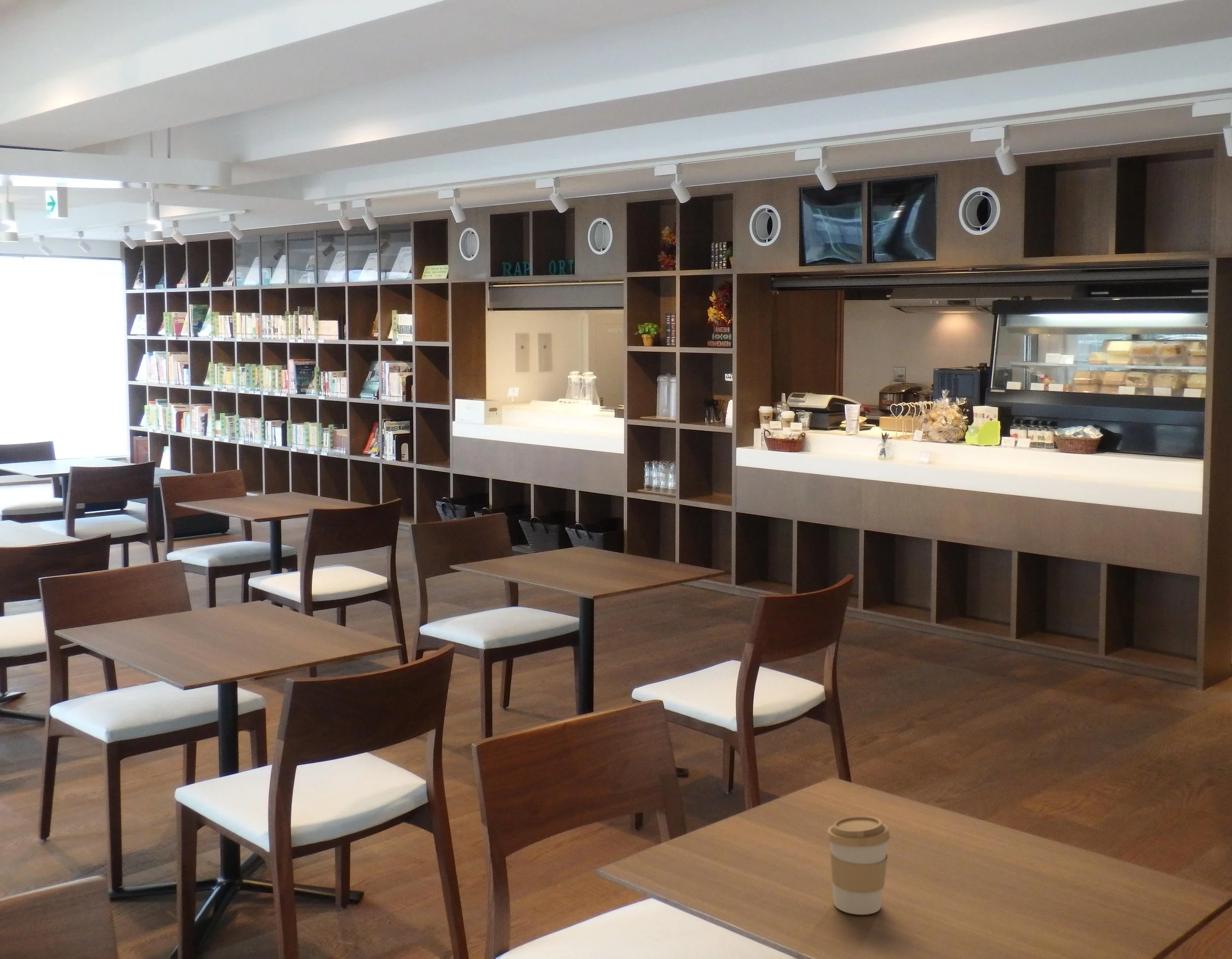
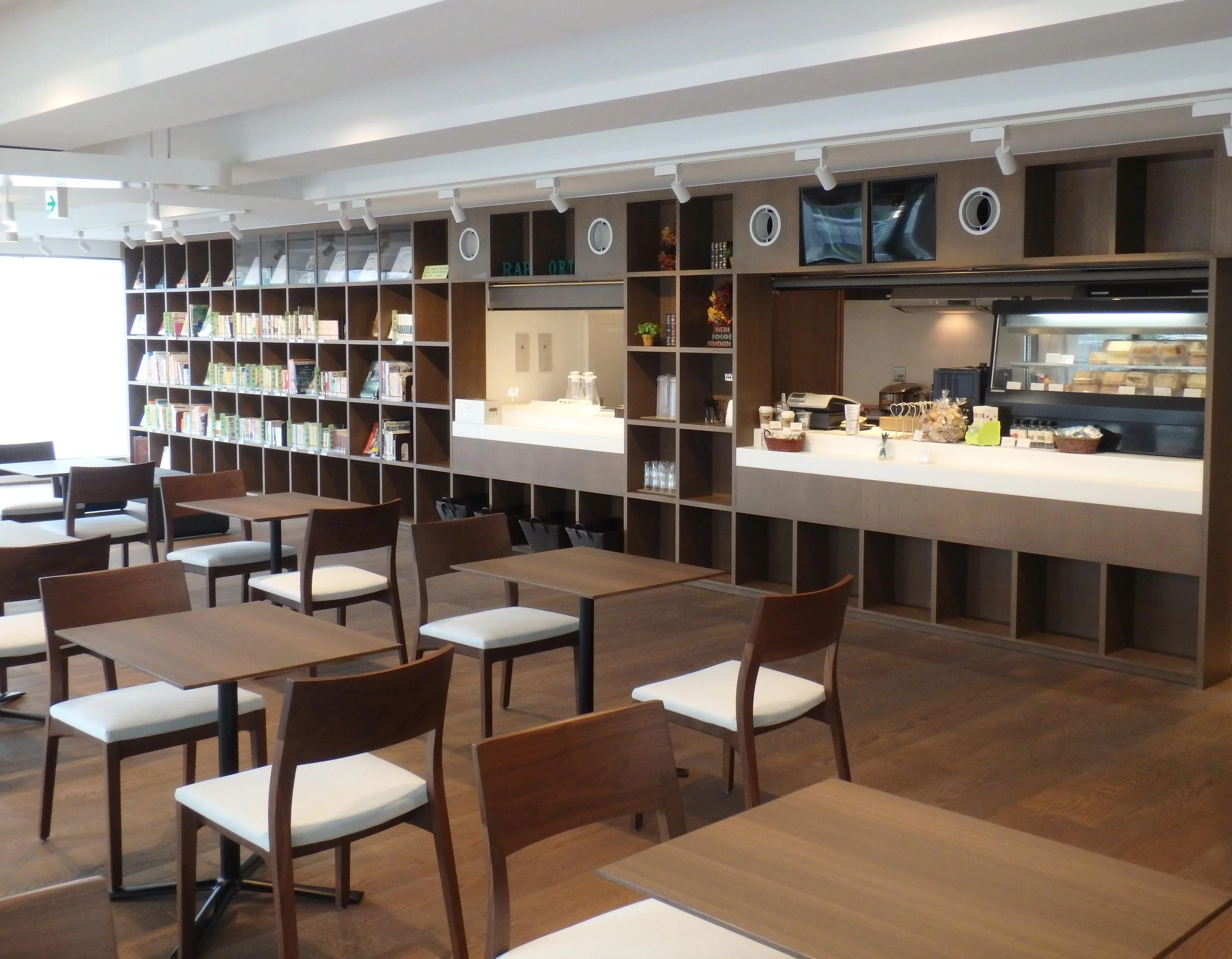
- coffee cup [826,816,891,915]
